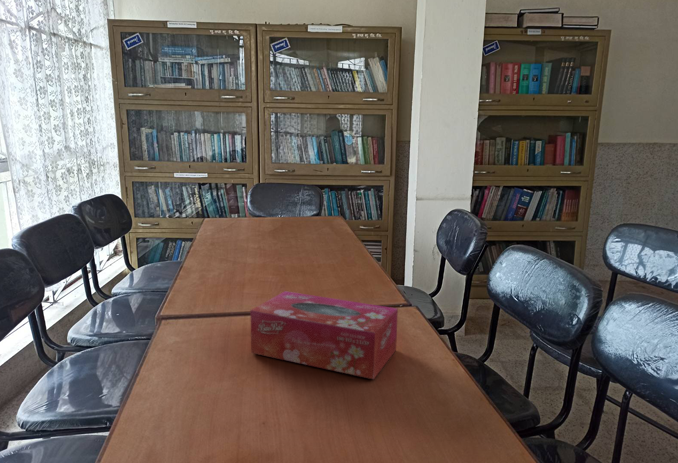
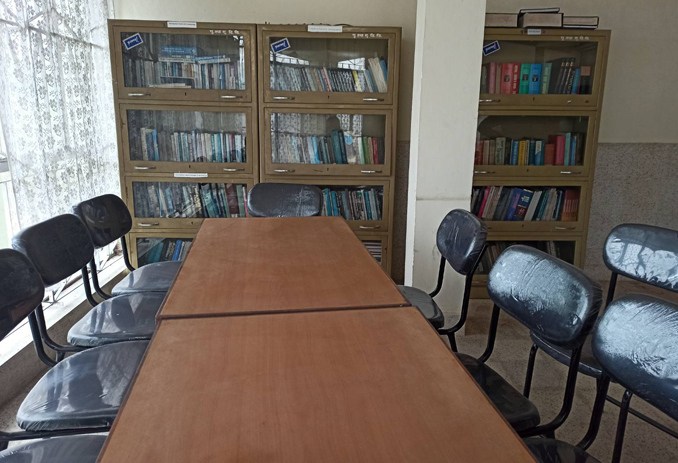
- tissue box [249,290,399,380]
